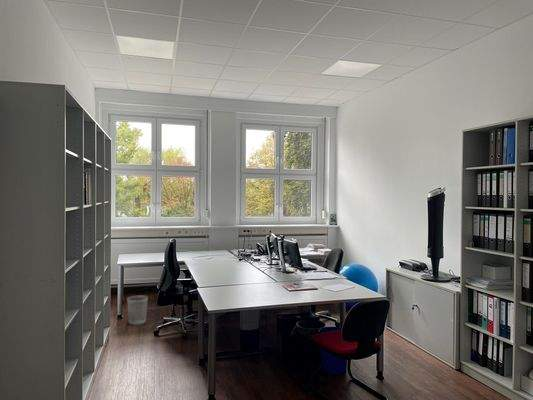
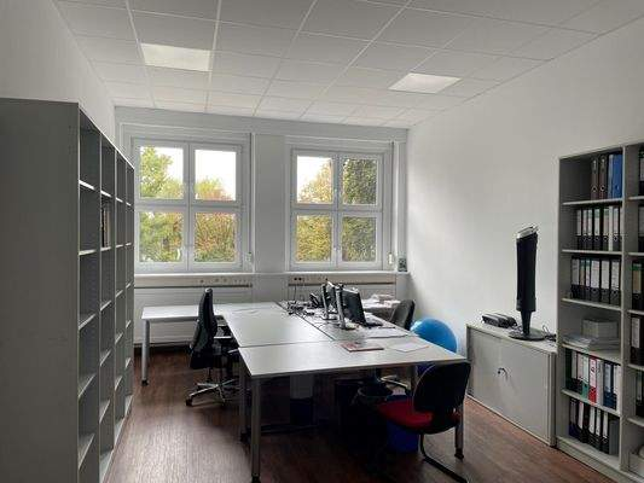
- wastebasket [126,294,149,326]
